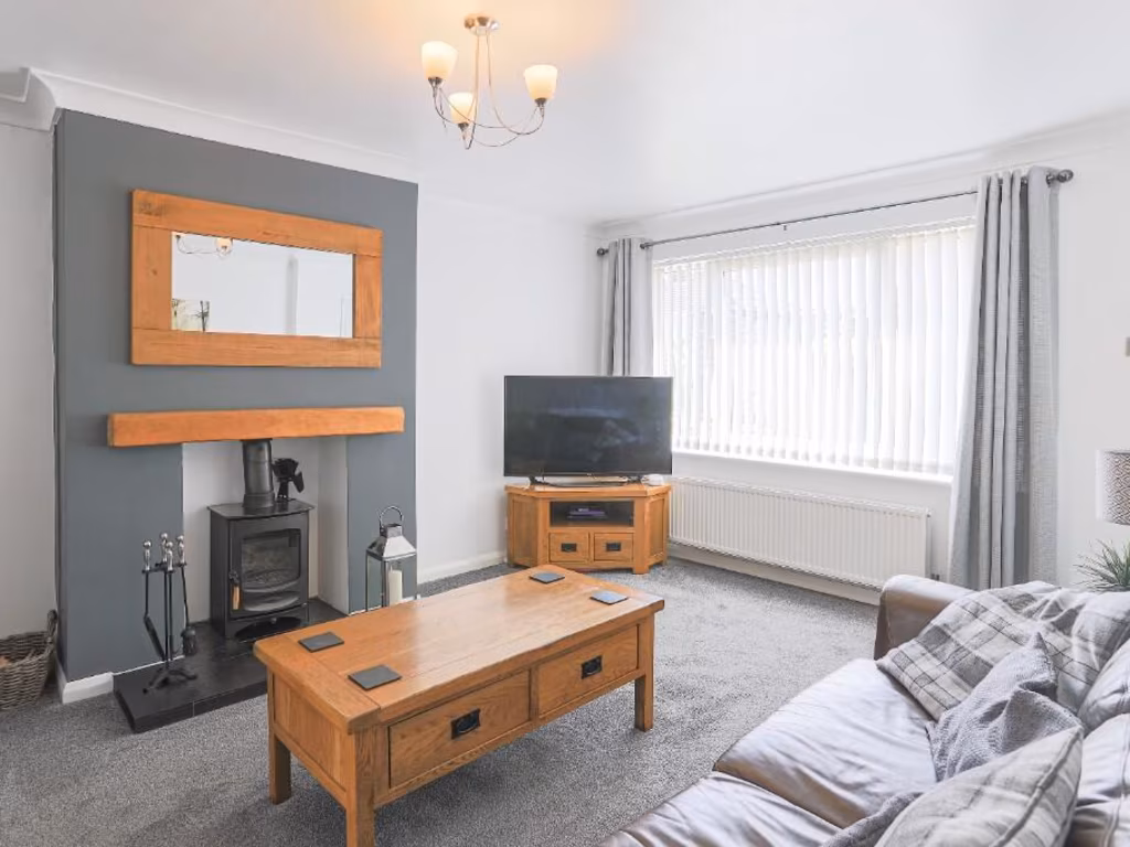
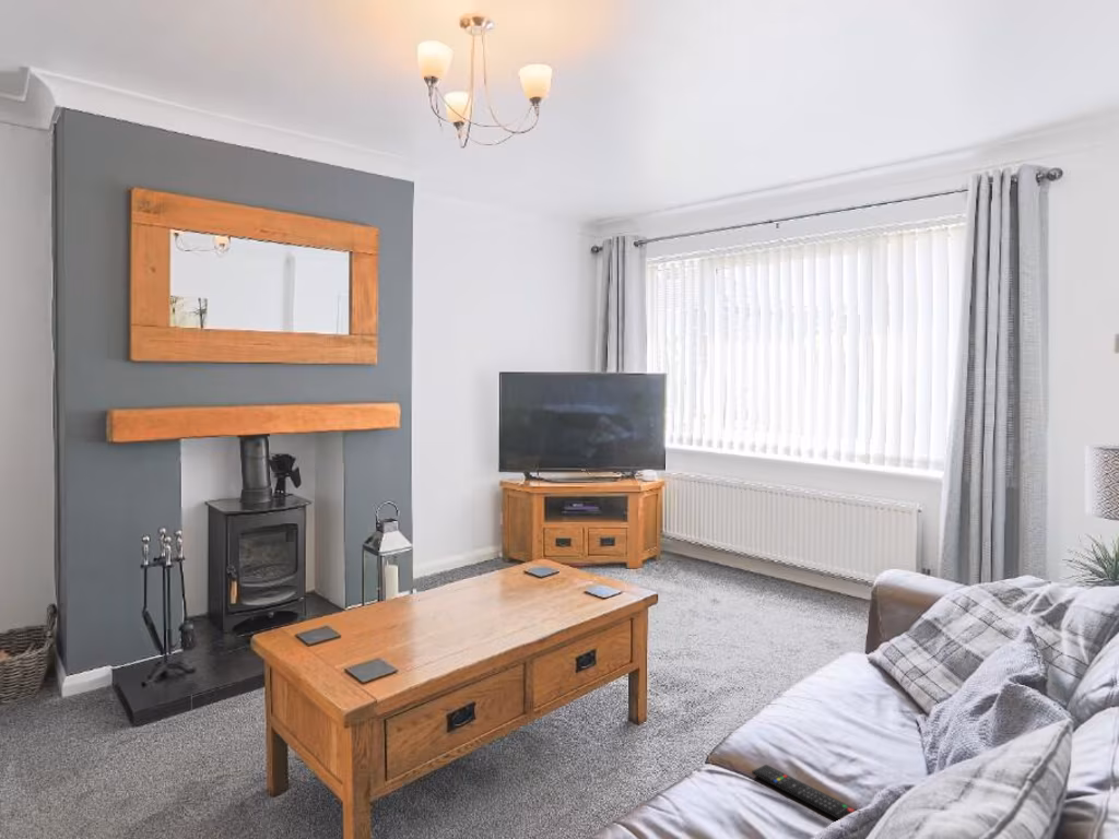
+ remote control [751,764,858,820]
